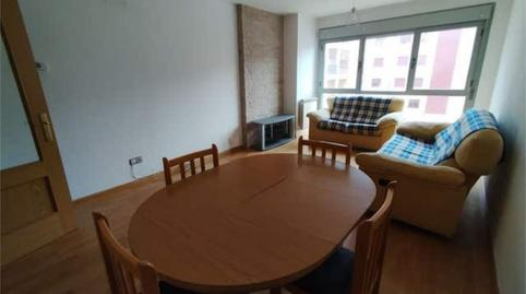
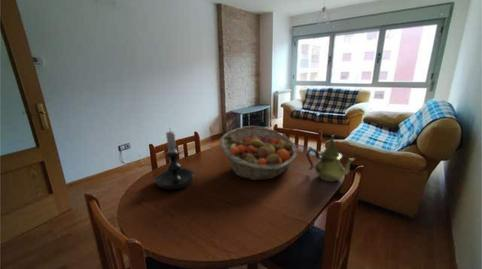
+ fruit basket [218,125,299,181]
+ teapot [305,134,356,183]
+ candle holder [152,128,196,190]
